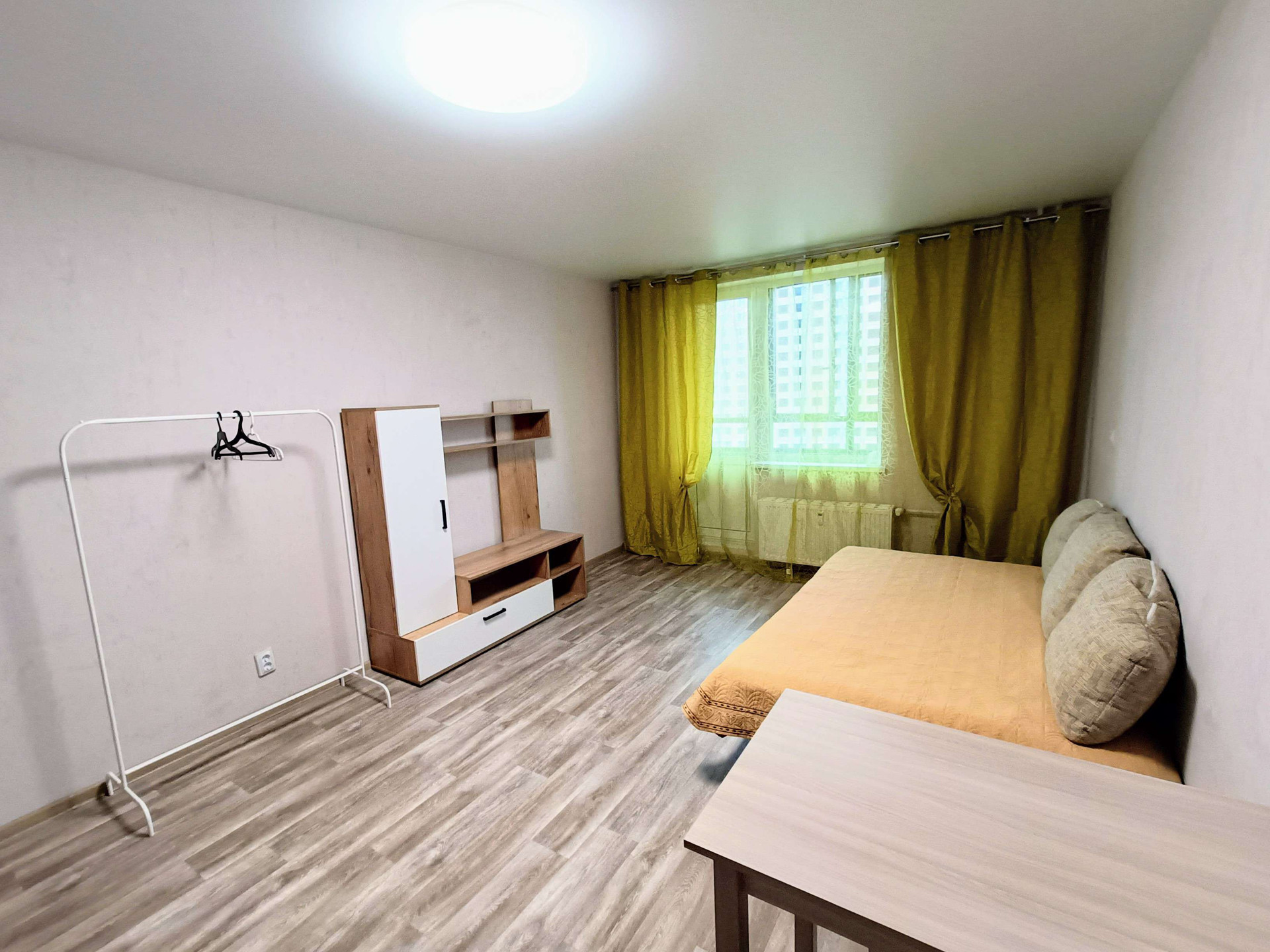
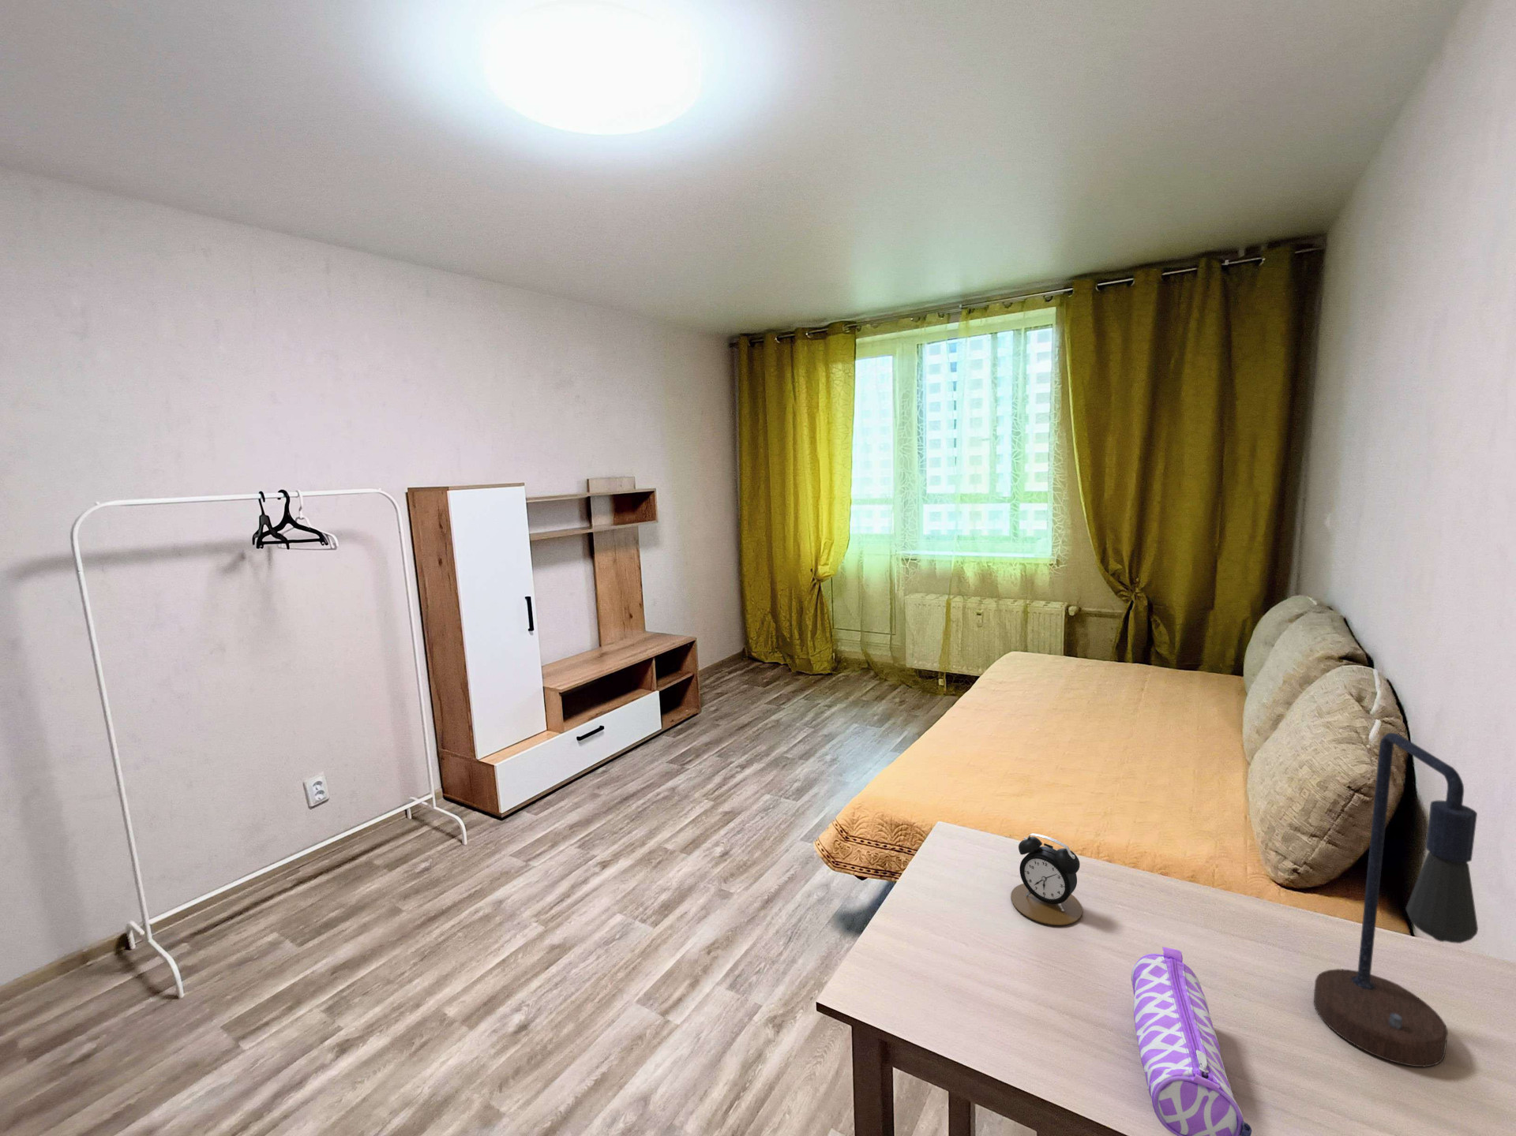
+ pencil case [1130,946,1252,1136]
+ table lamp [1313,733,1479,1068]
+ alarm clock [1010,832,1084,926]
